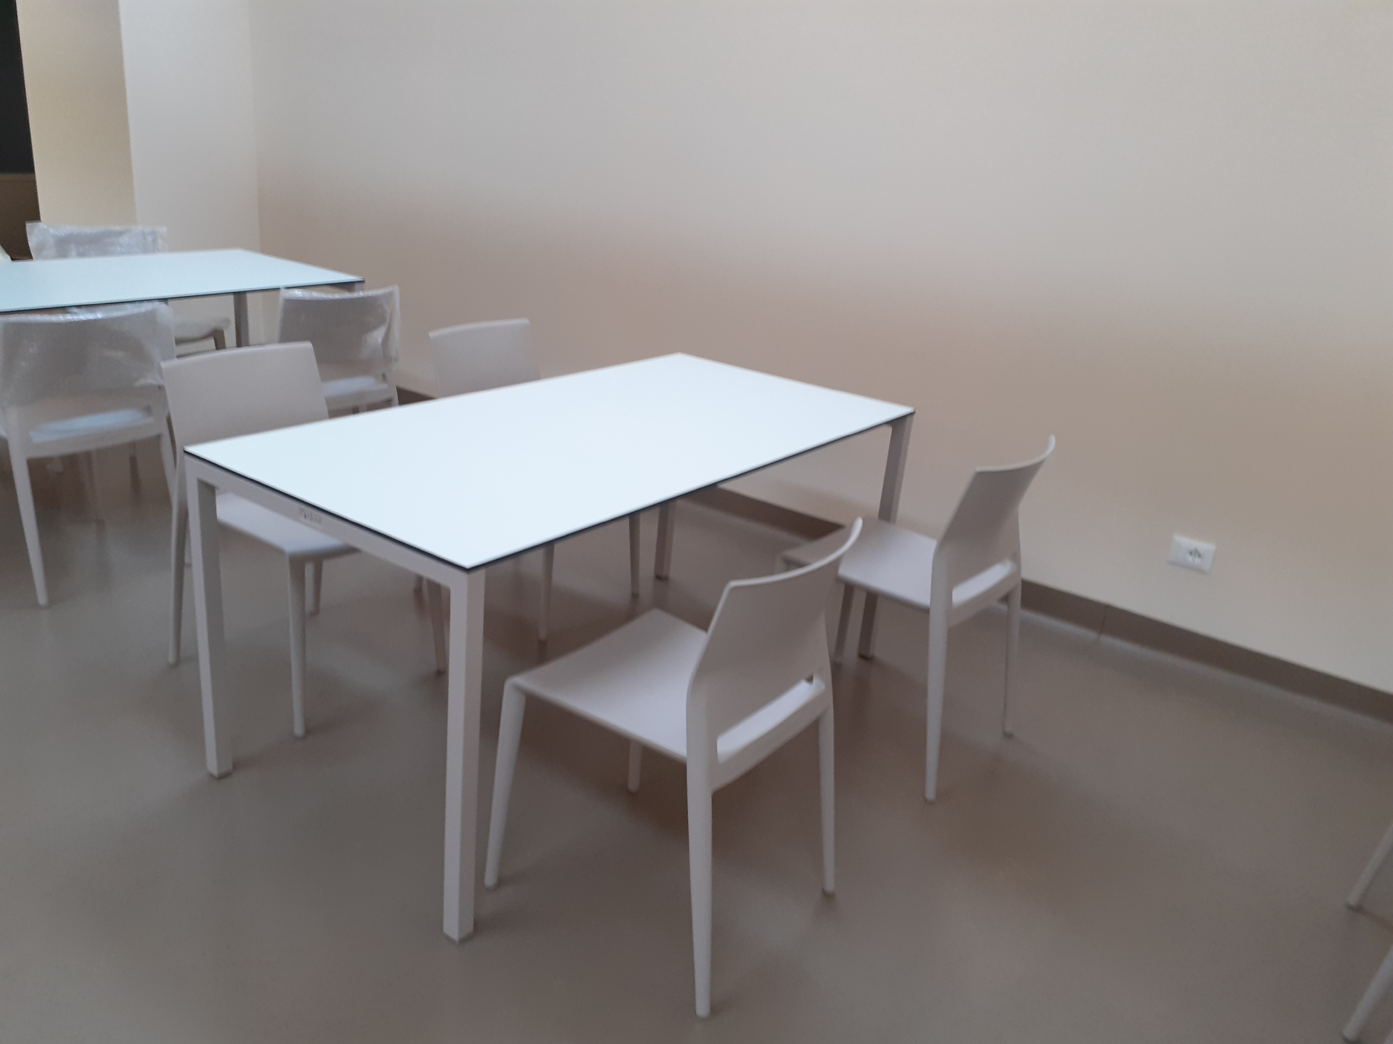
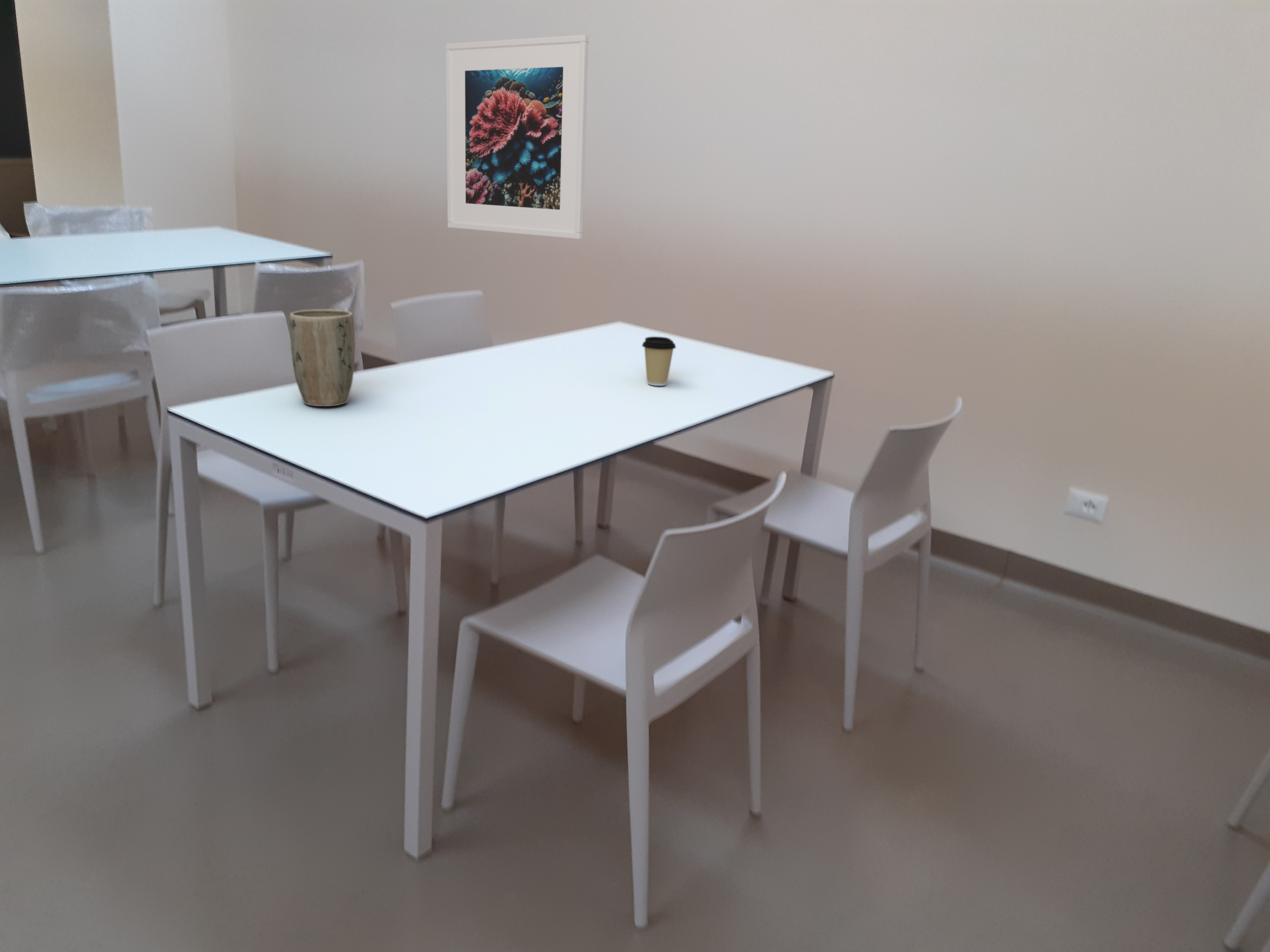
+ plant pot [289,309,355,407]
+ coffee cup [642,336,676,386]
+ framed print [446,34,589,240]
